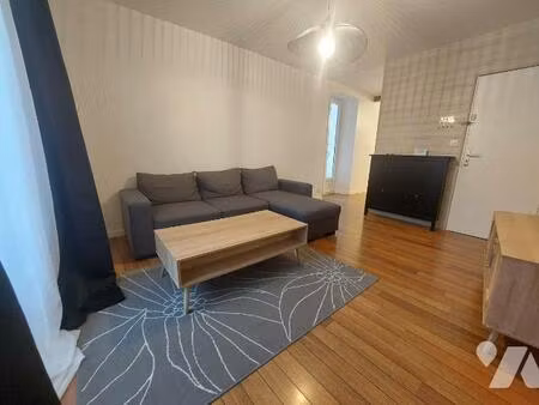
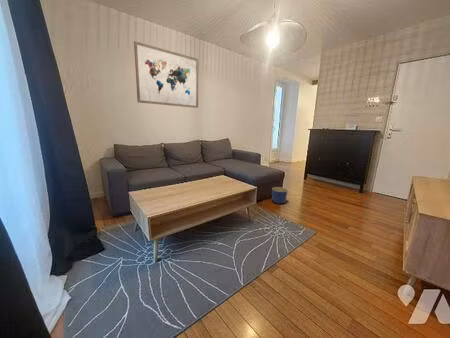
+ wall art [133,40,200,109]
+ planter [271,186,289,205]
